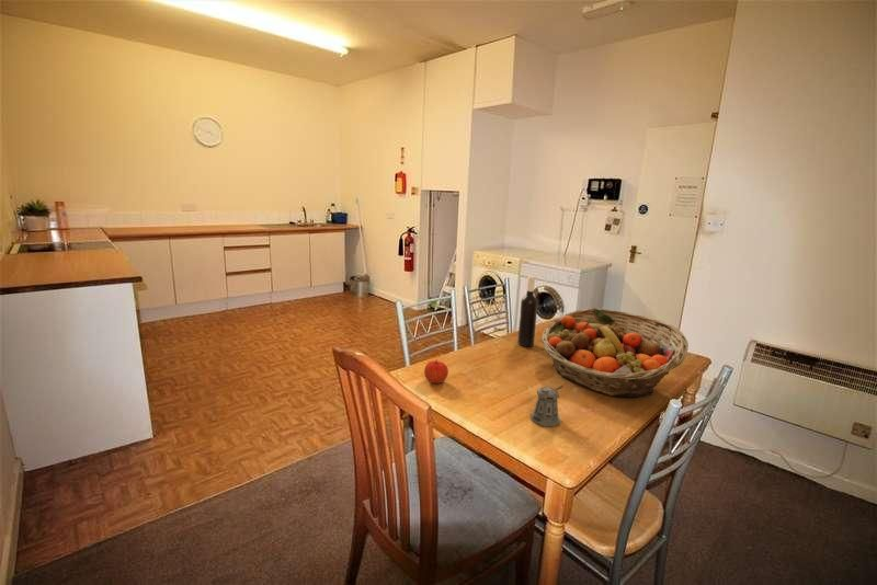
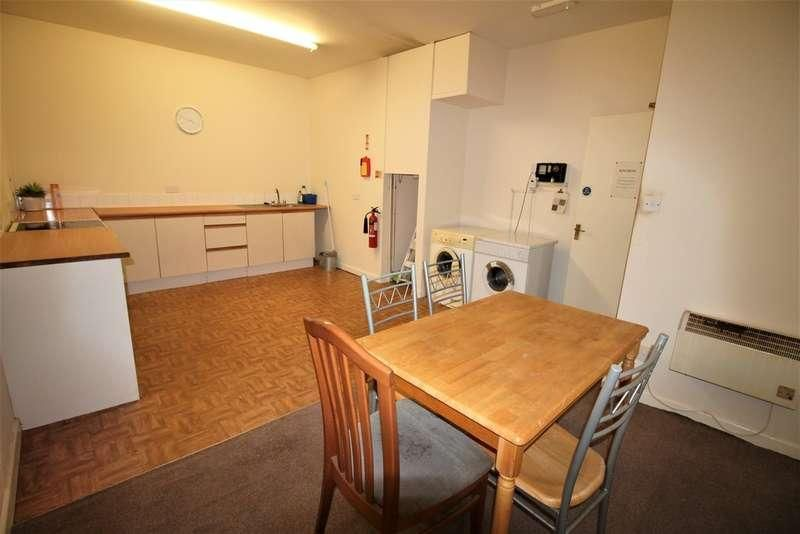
- apple [423,358,449,385]
- pepper shaker [529,385,563,428]
- wine bottle [516,275,538,347]
- fruit basket [540,307,690,399]
